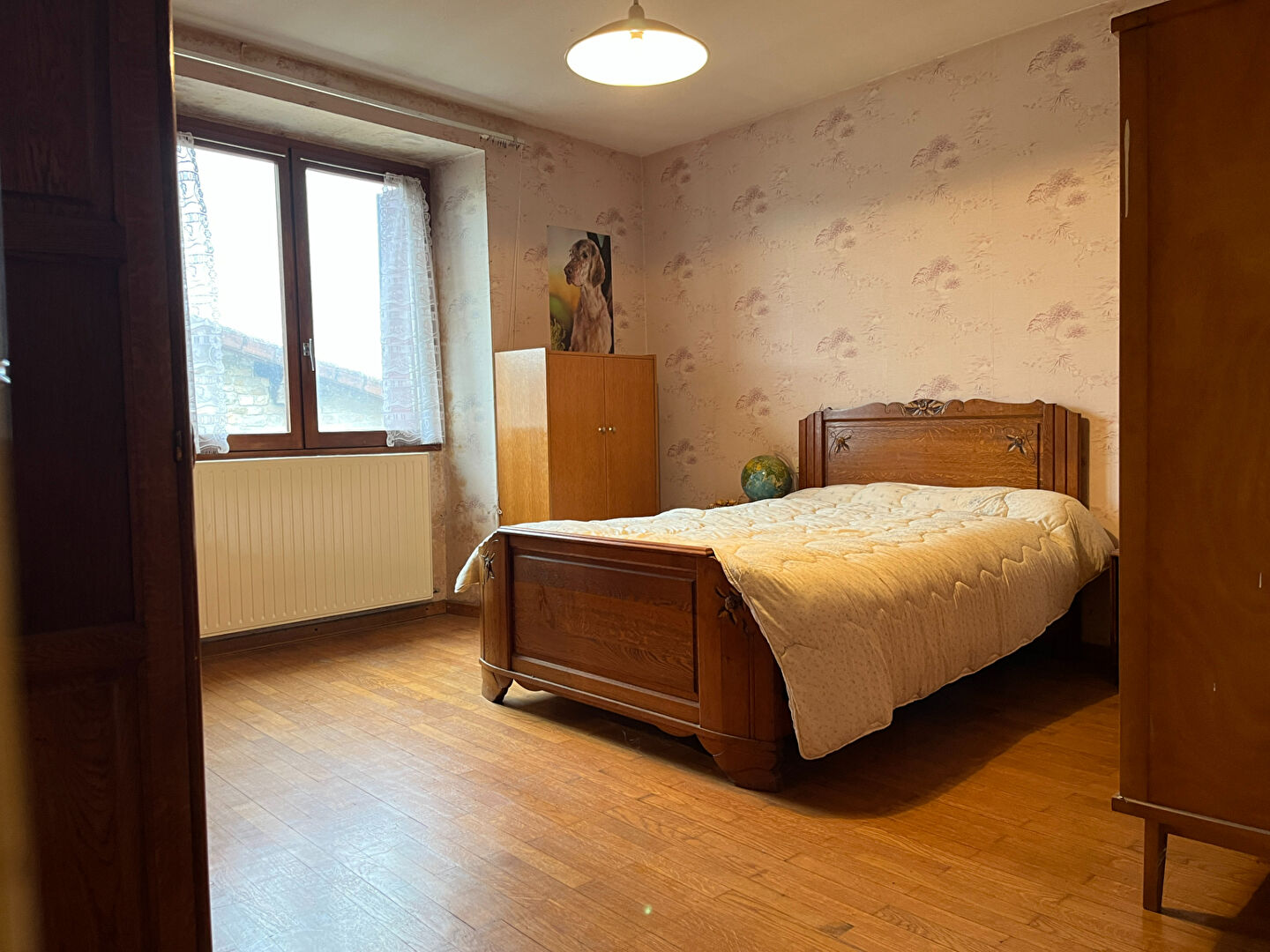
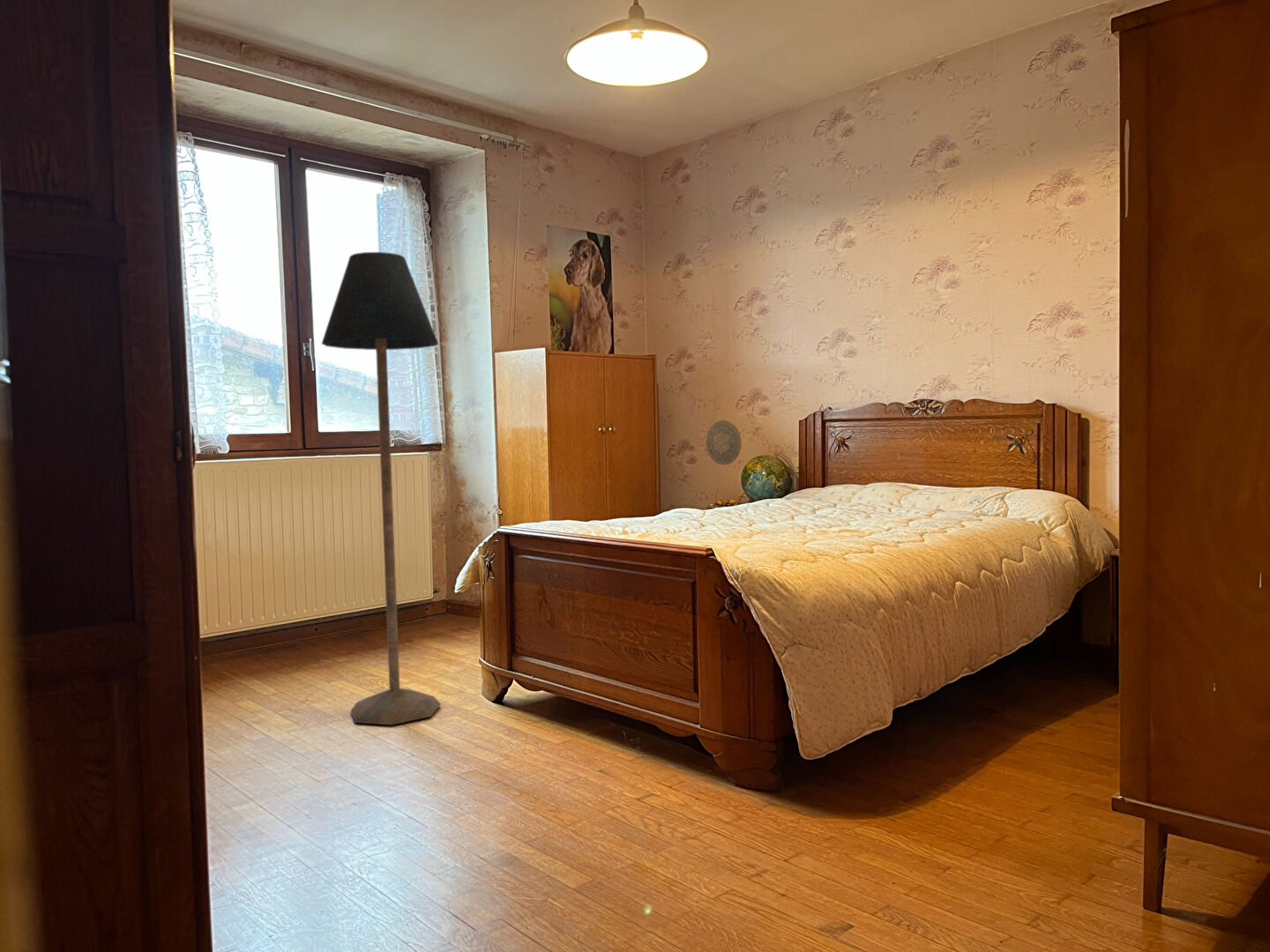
+ floor lamp [321,251,442,725]
+ decorative plate [706,420,742,466]
